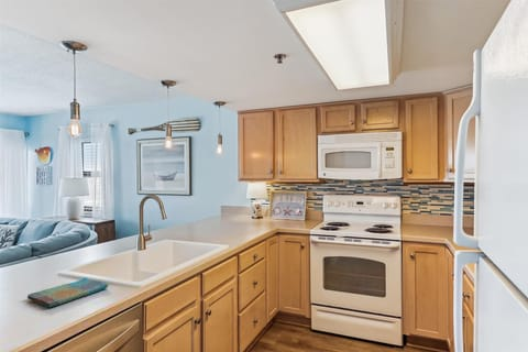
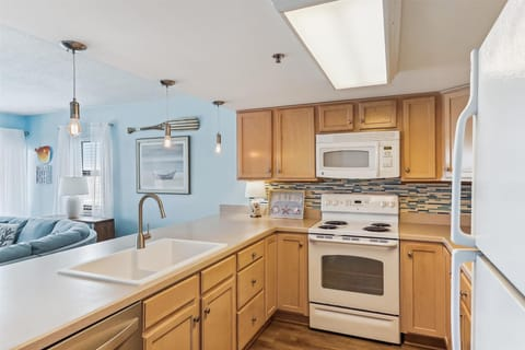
- dish towel [26,276,109,308]
